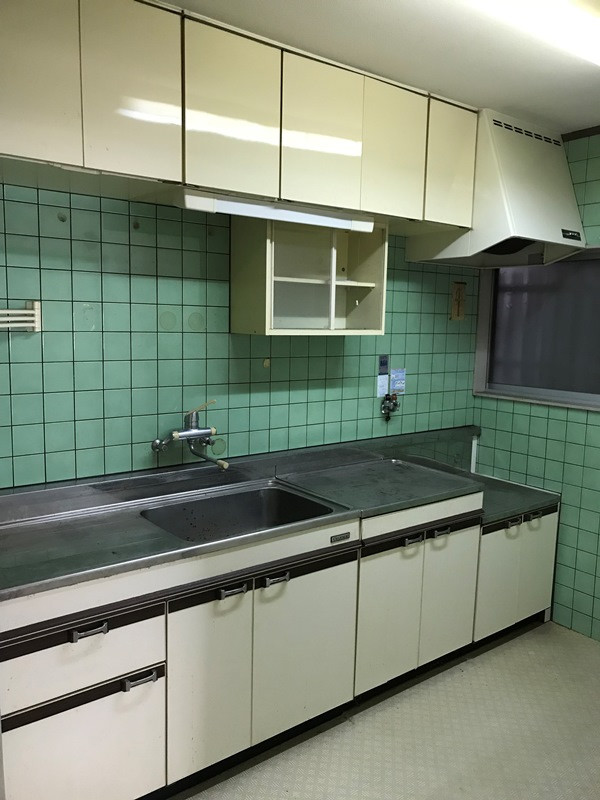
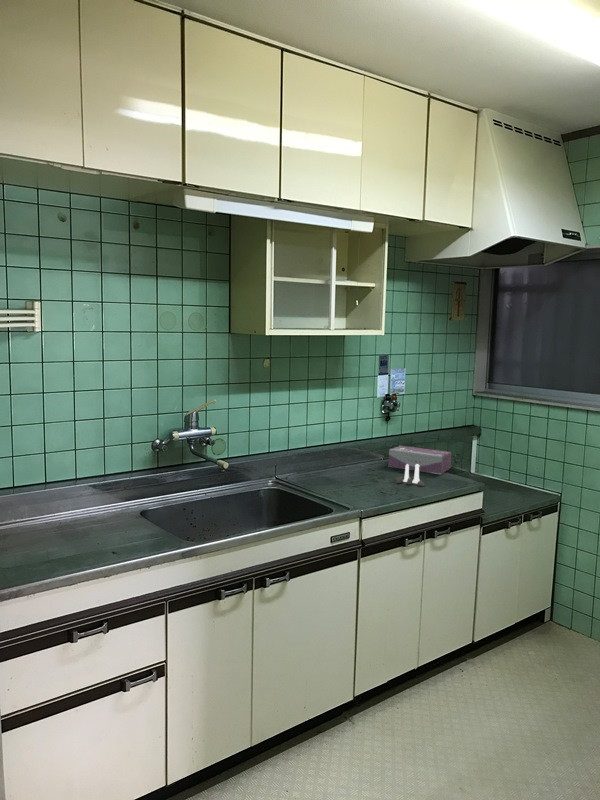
+ tissue box [387,445,452,475]
+ salt and pepper shaker set [396,464,425,487]
